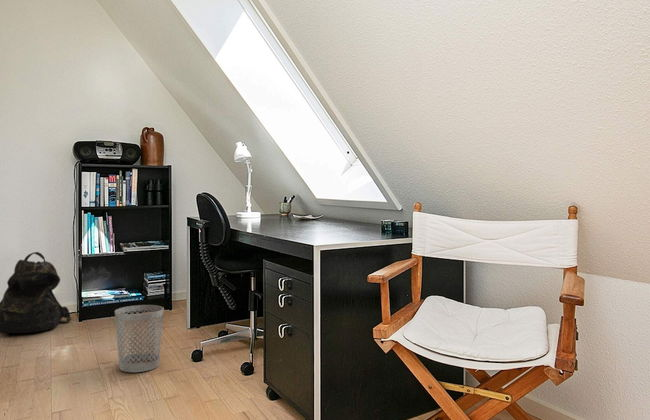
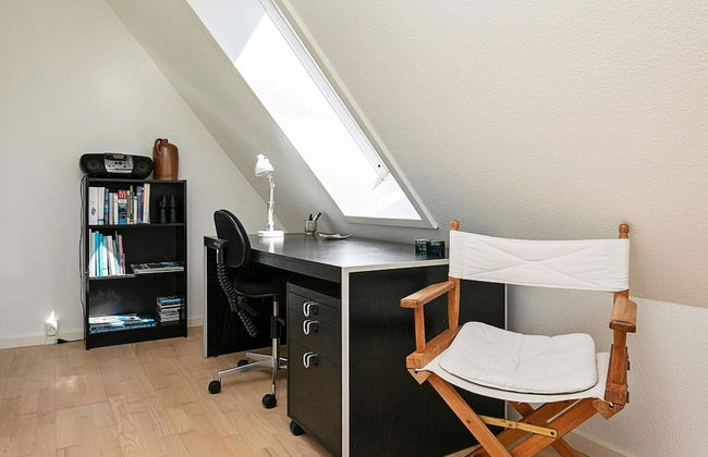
- wastebasket [114,304,165,373]
- backpack [0,251,72,335]
